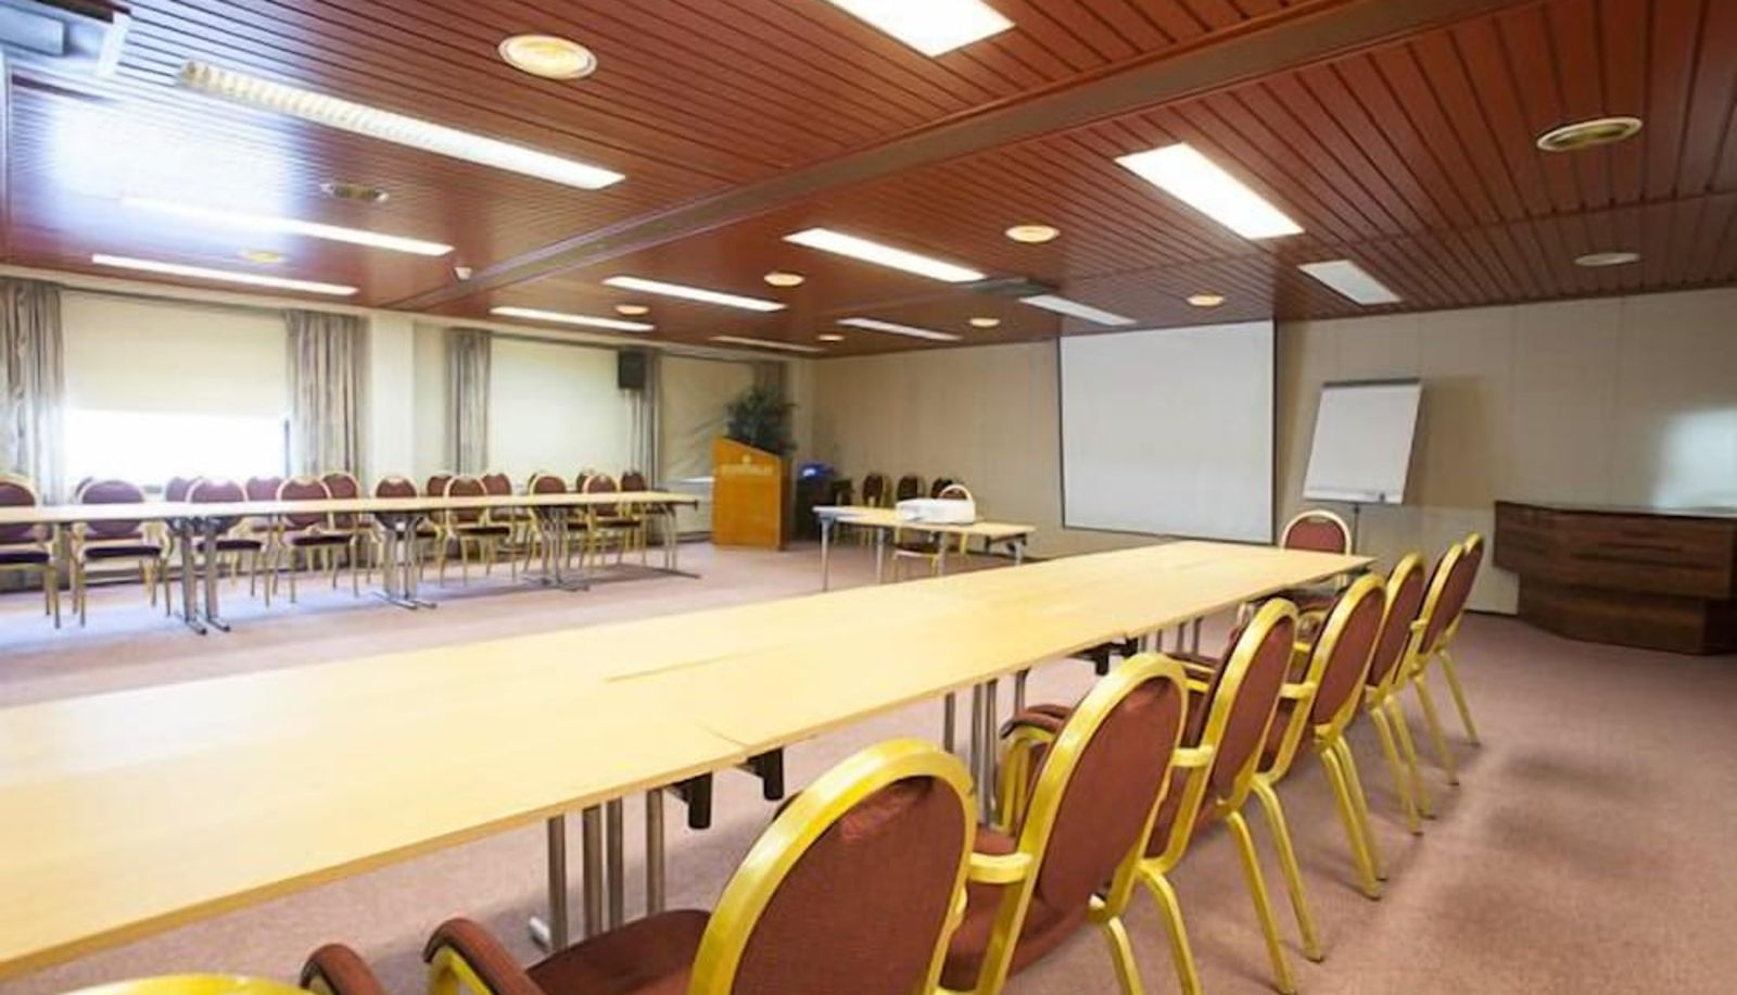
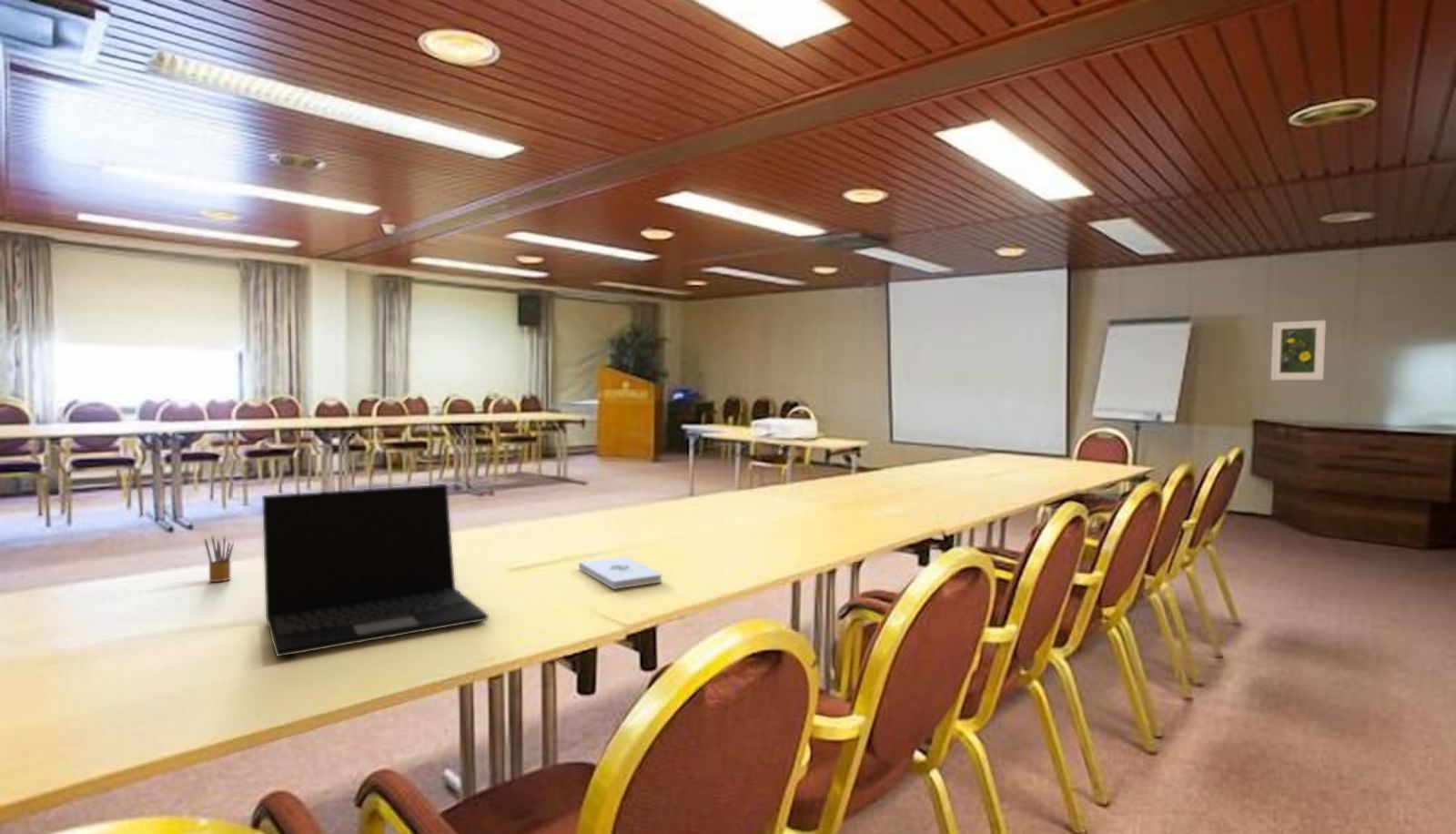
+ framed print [1270,320,1327,381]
+ notepad [578,556,662,590]
+ laptop [261,483,490,657]
+ pencil box [204,534,234,583]
